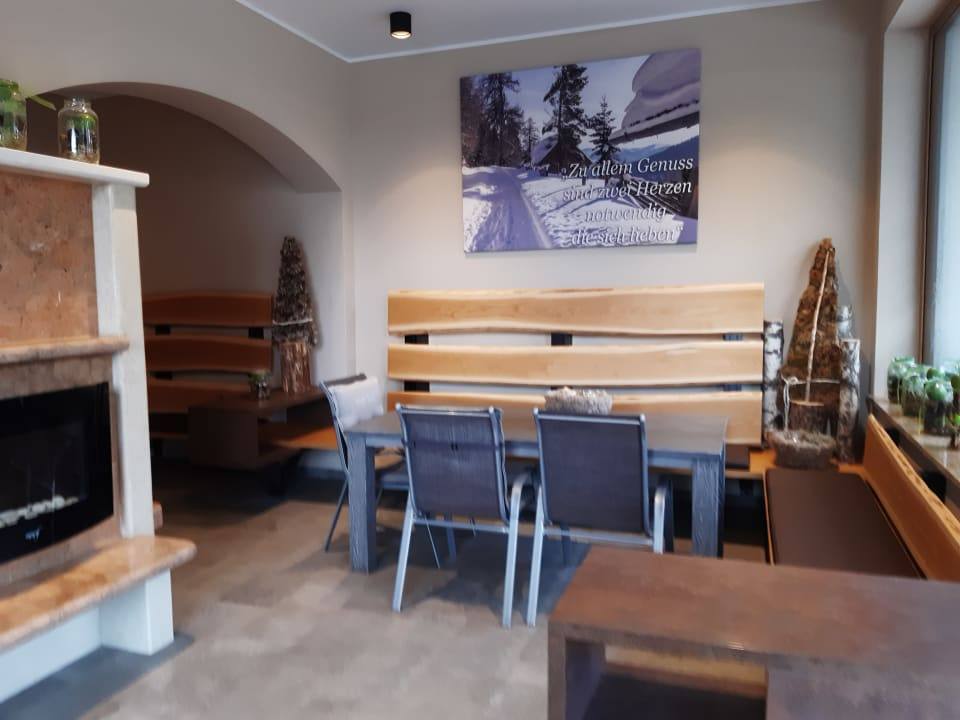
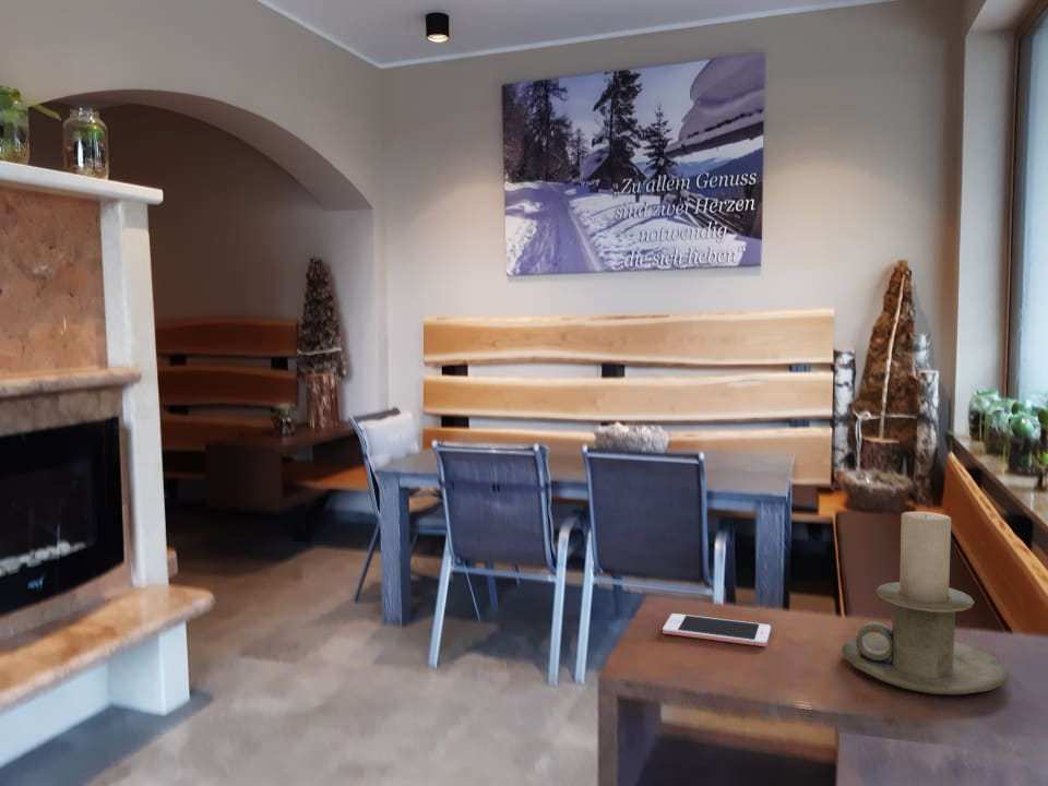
+ cell phone [662,612,772,647]
+ candle holder [841,511,1011,696]
